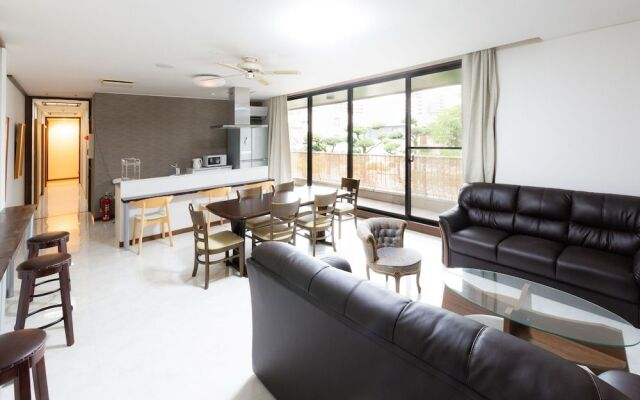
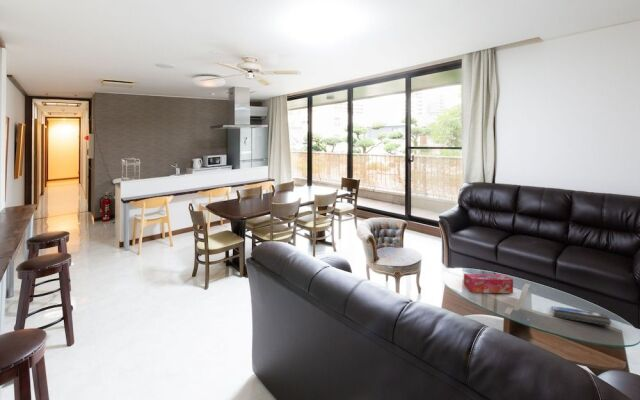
+ magazine [551,305,612,327]
+ tissue box [463,273,514,294]
